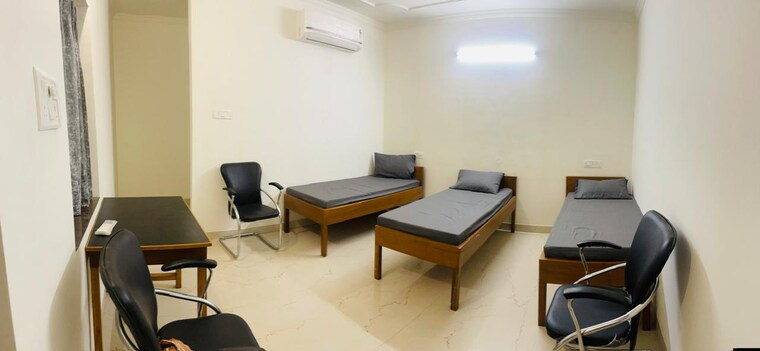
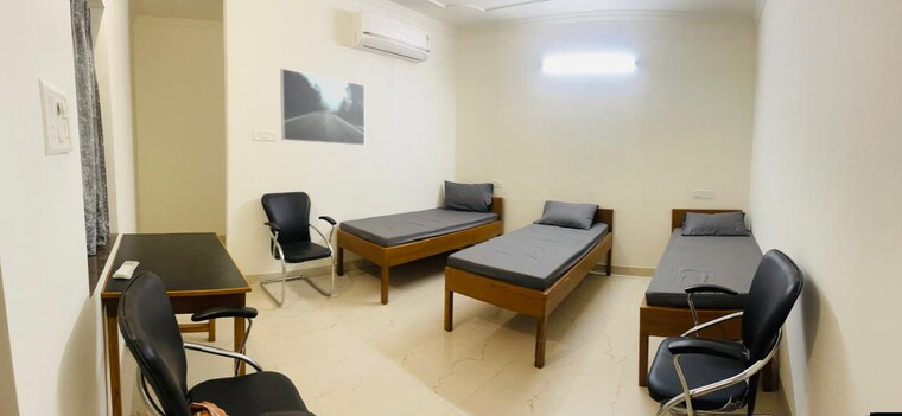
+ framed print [279,68,366,147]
